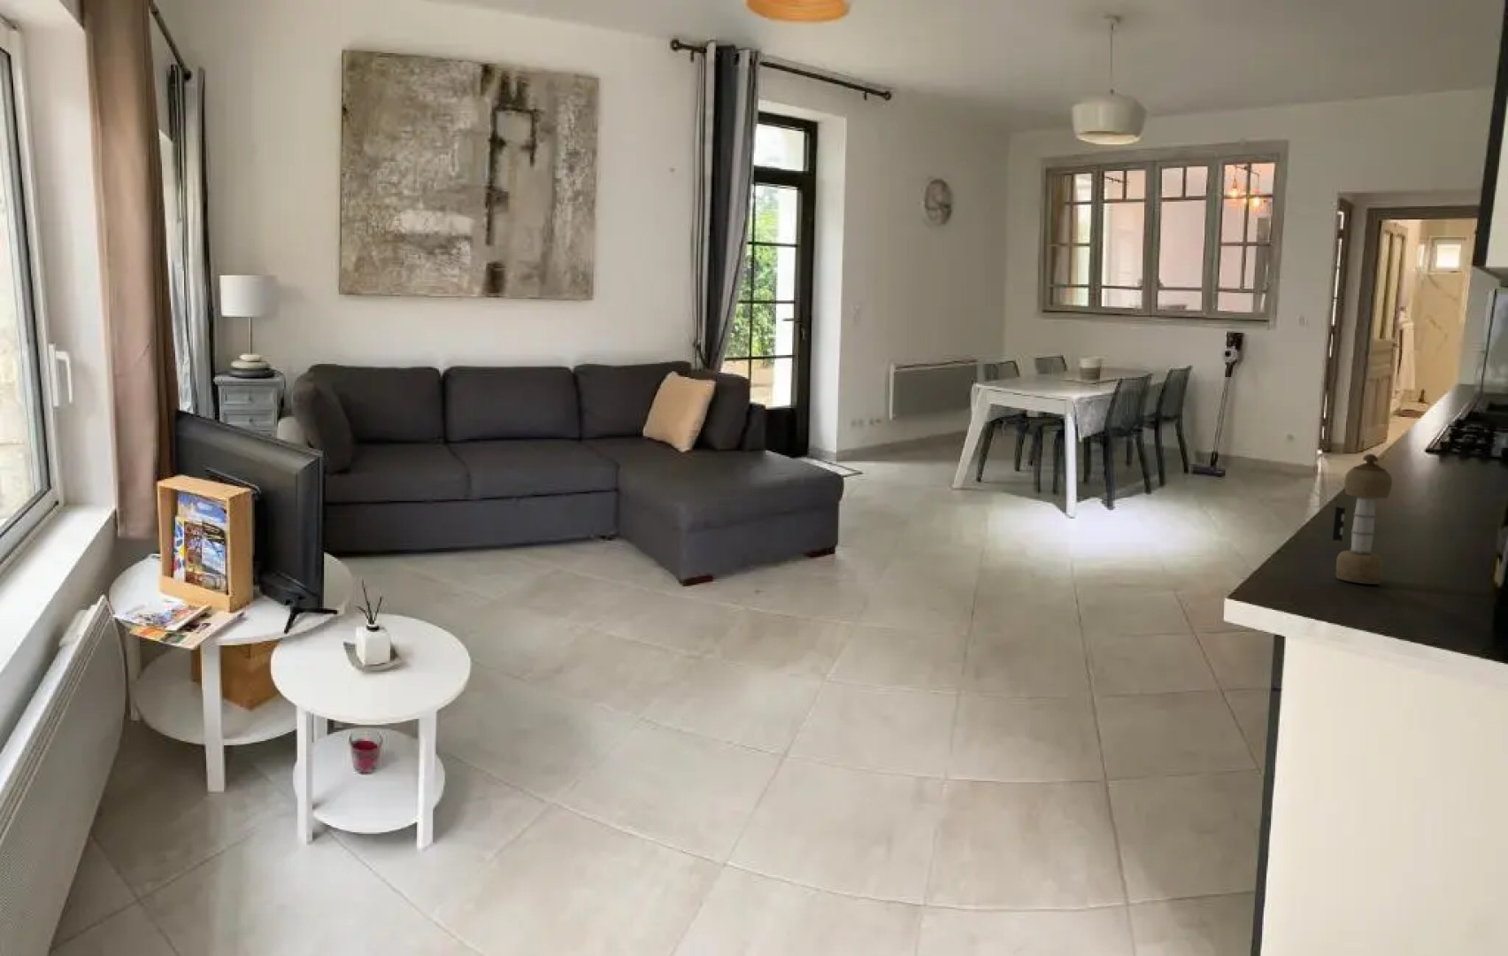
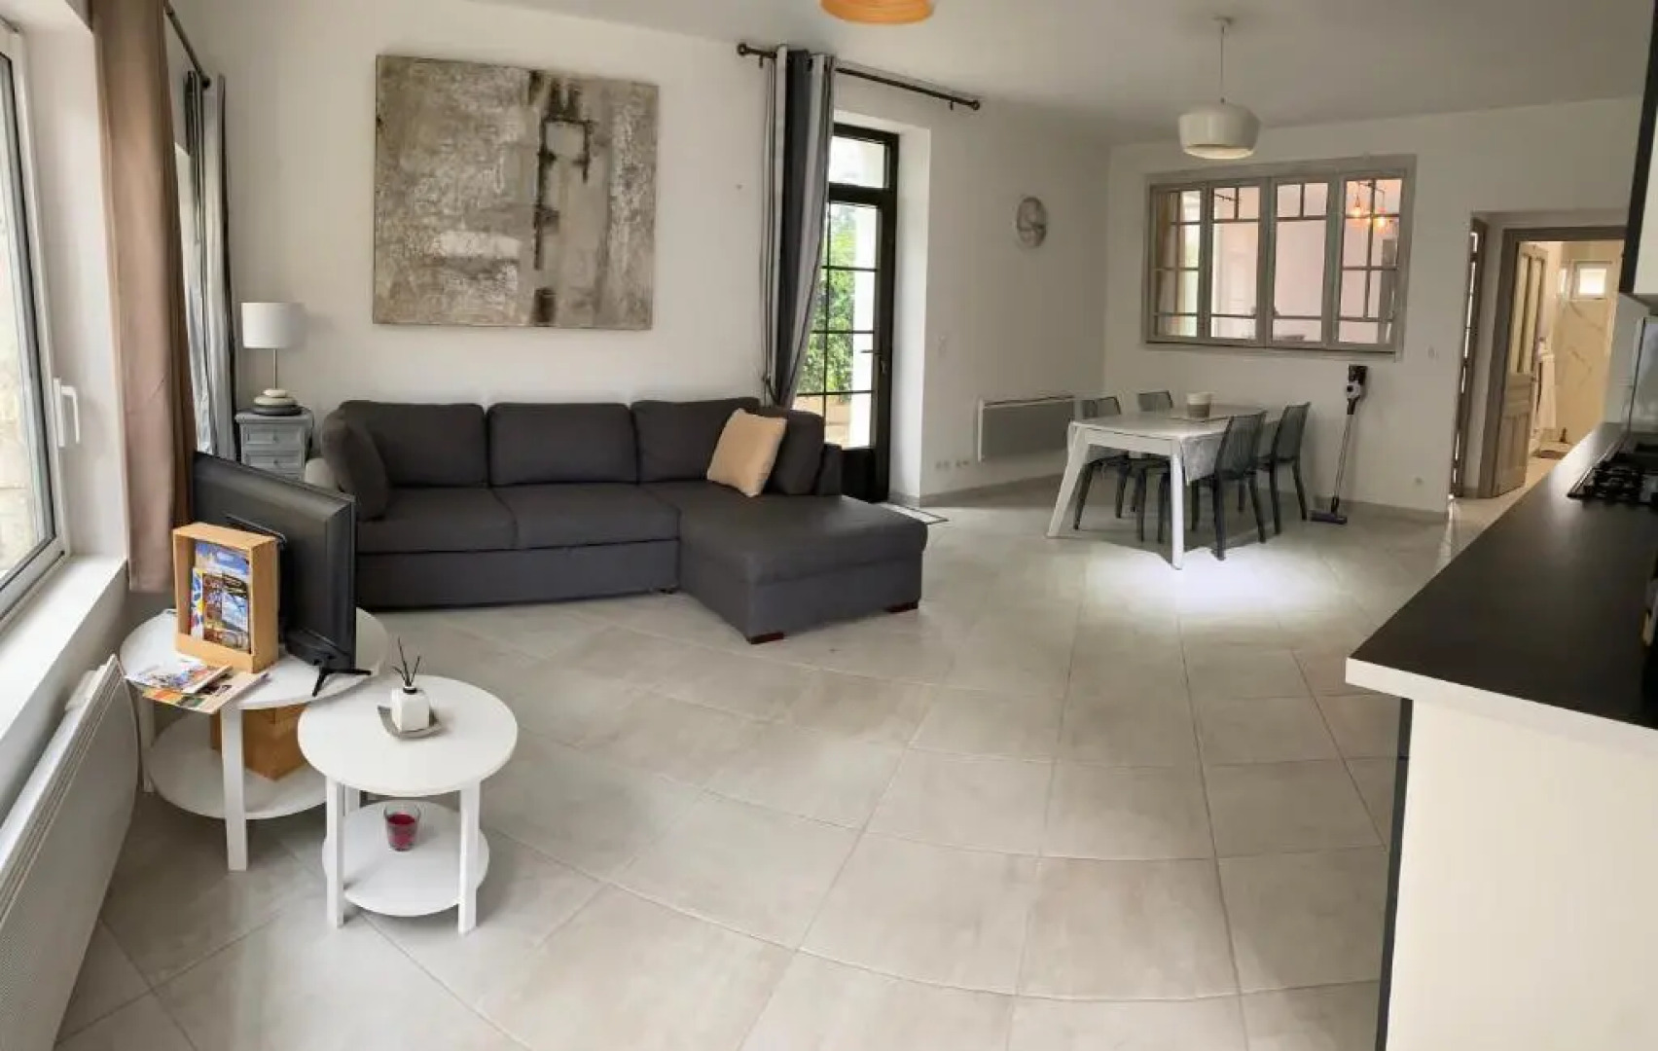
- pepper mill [1332,453,1393,585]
